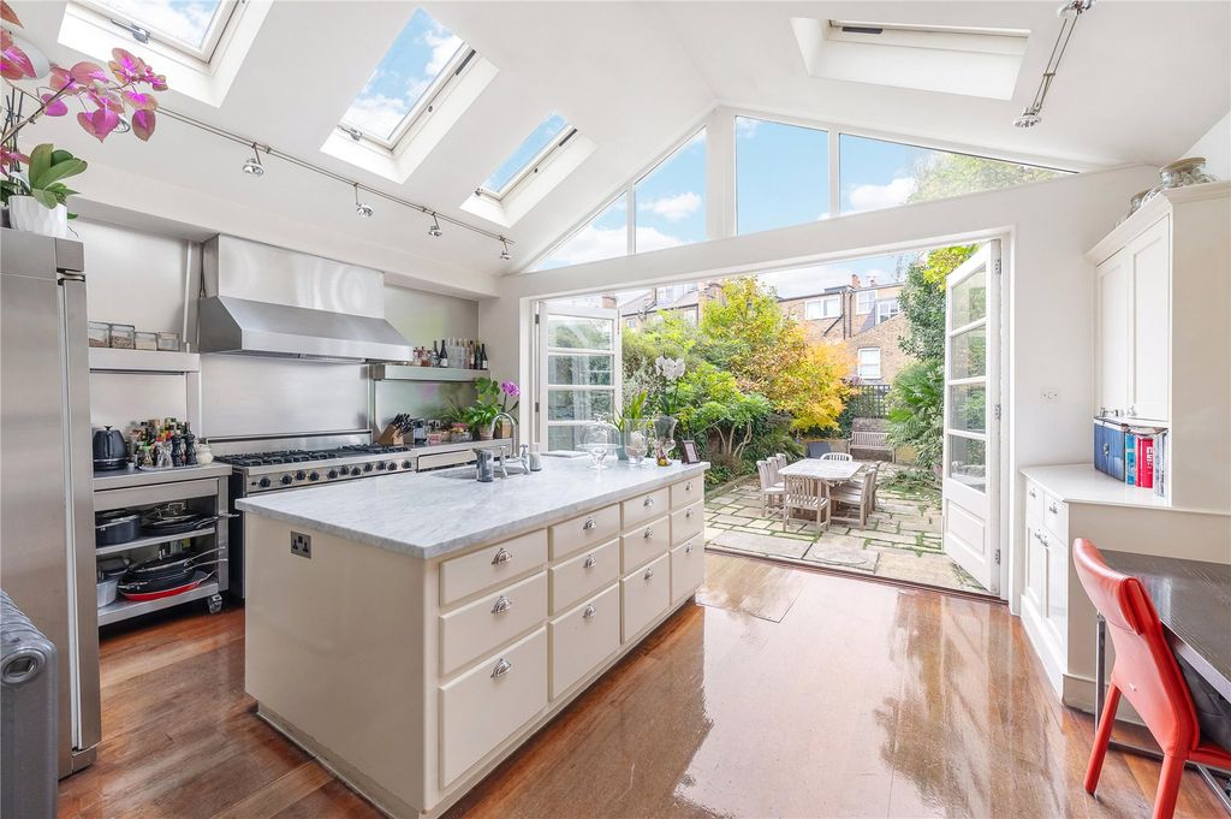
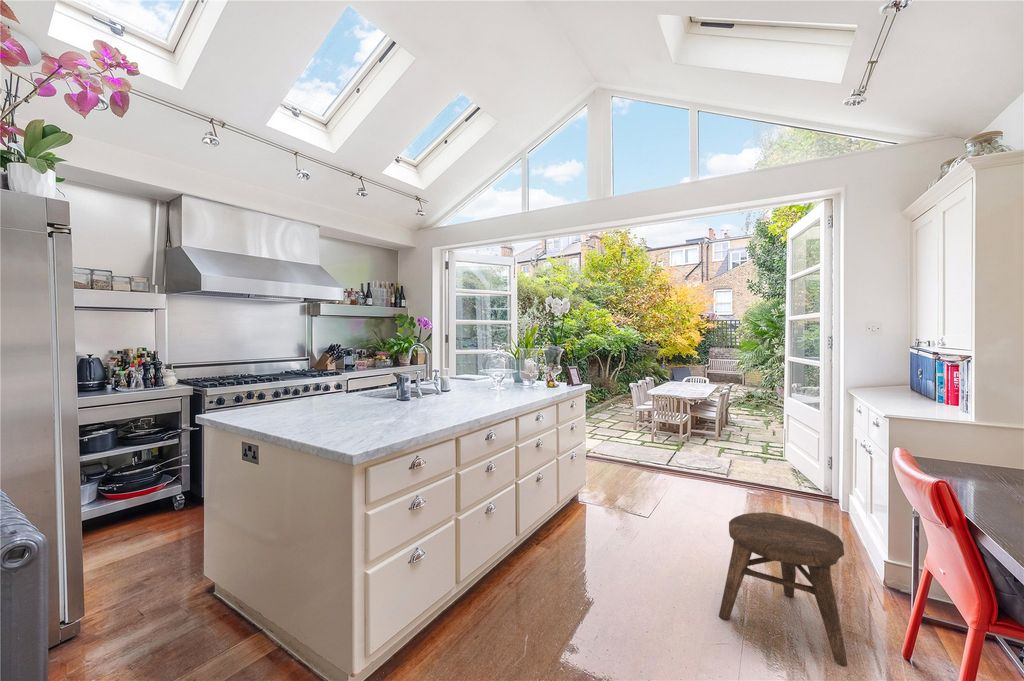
+ stool [718,511,848,668]
